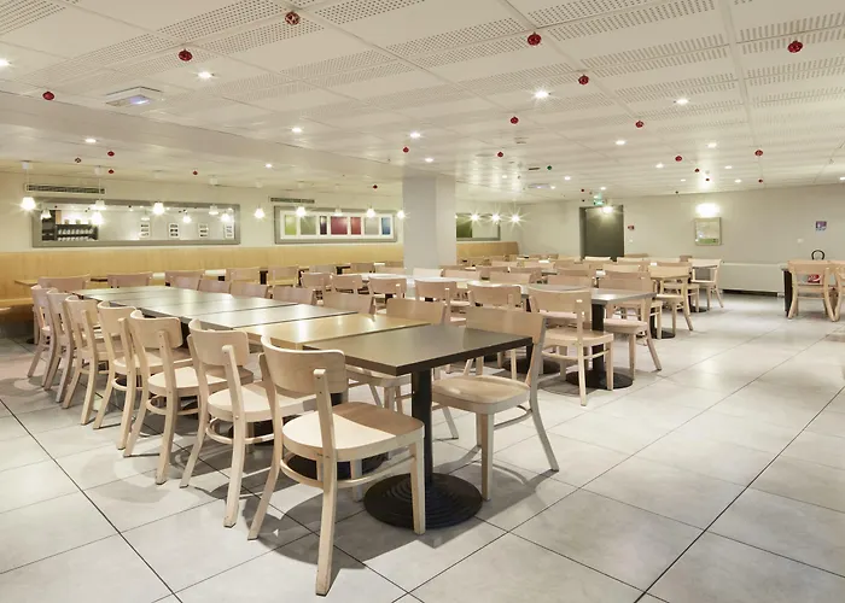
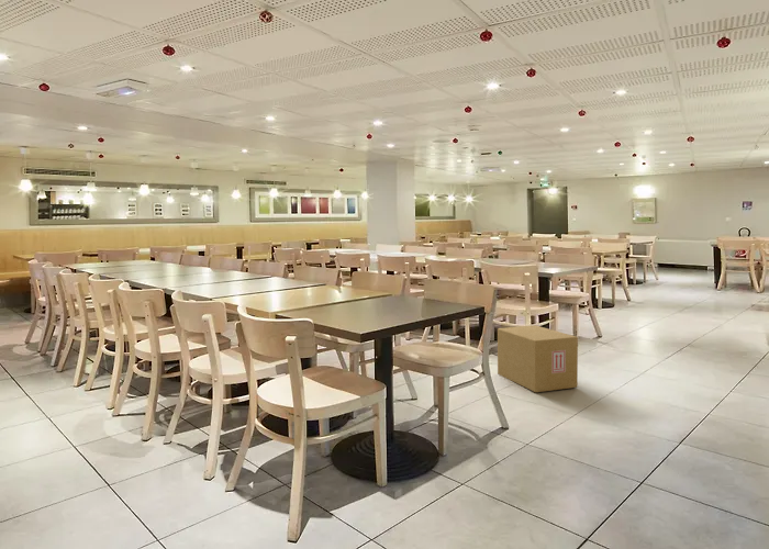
+ cardboard box [497,324,579,393]
